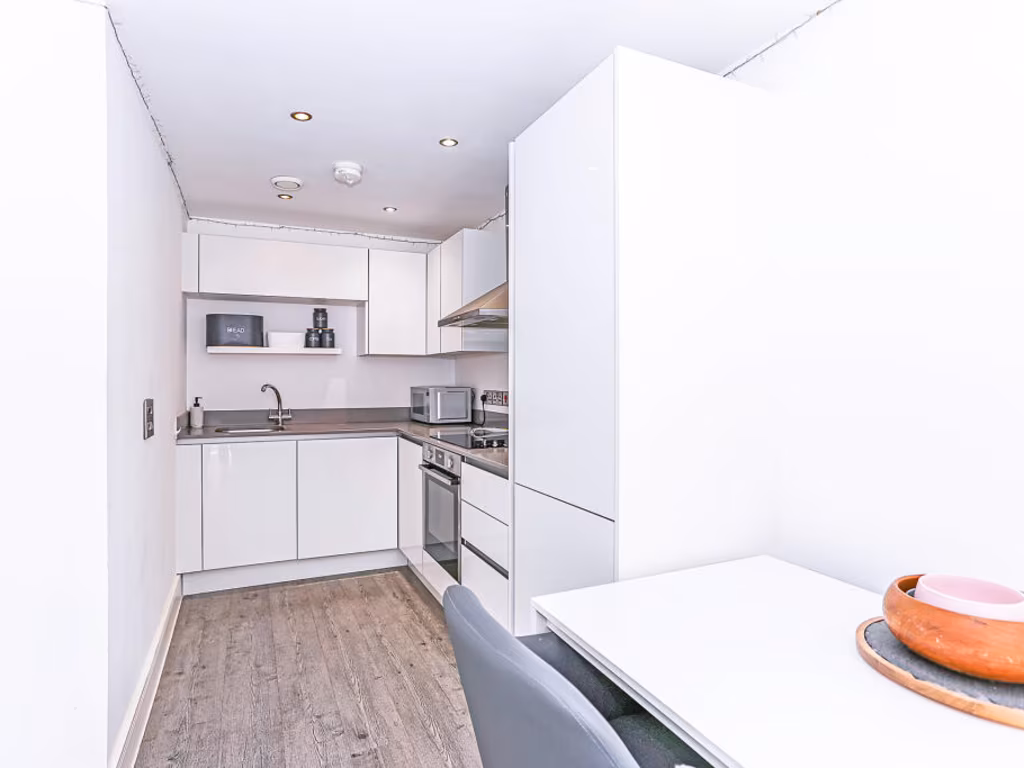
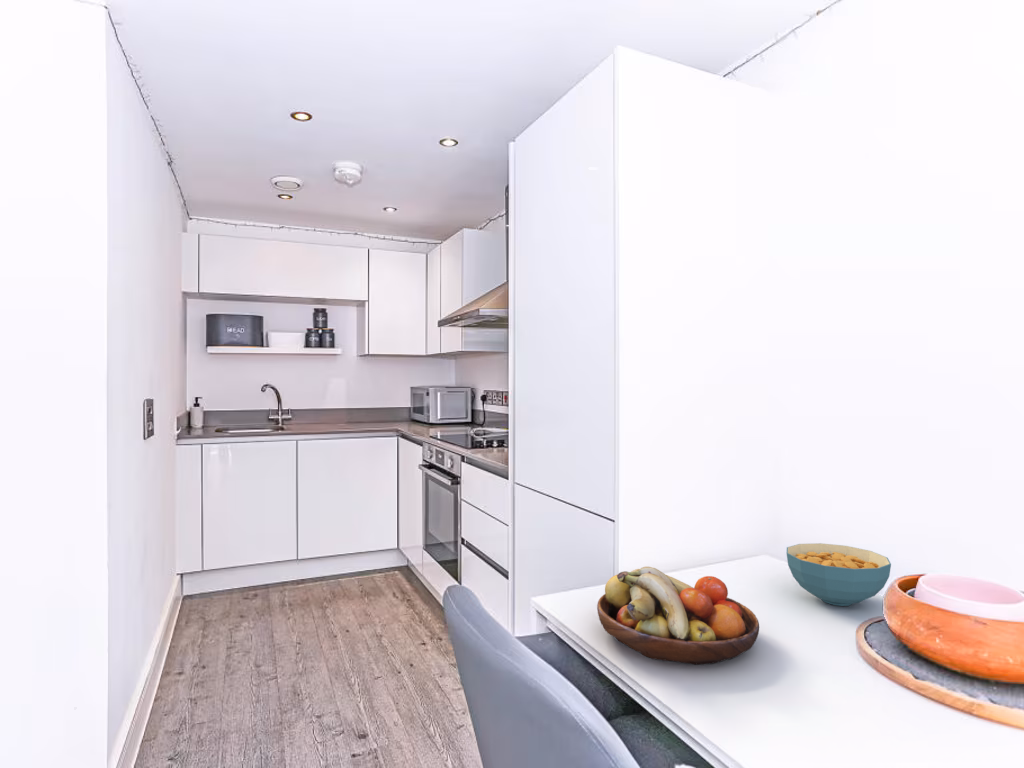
+ fruit bowl [596,566,760,666]
+ cereal bowl [786,542,892,607]
